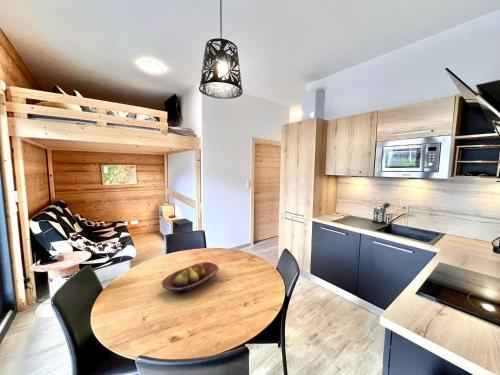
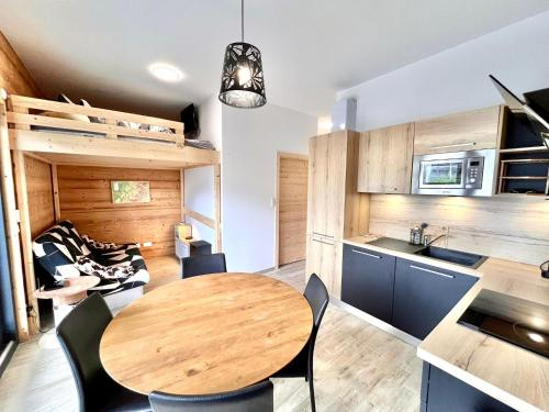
- fruit bowl [160,261,220,295]
